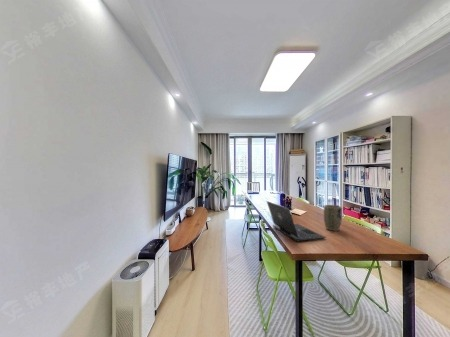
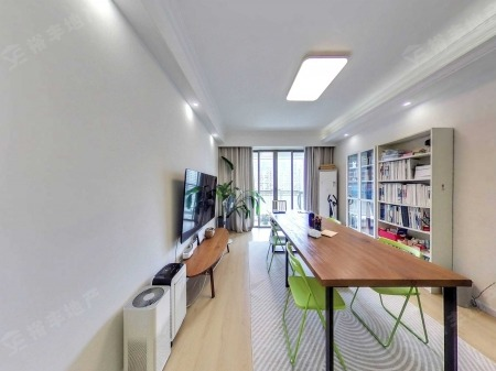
- laptop [266,200,327,242]
- plant pot [323,204,343,232]
